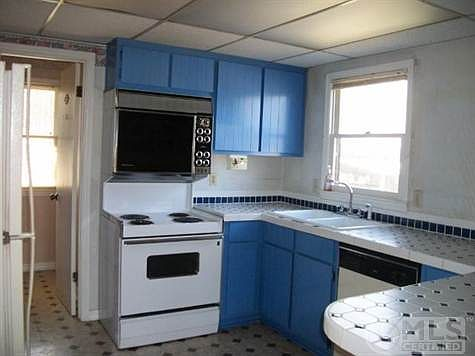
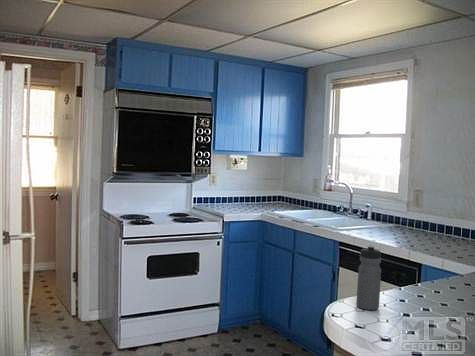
+ water bottle [355,244,382,311]
